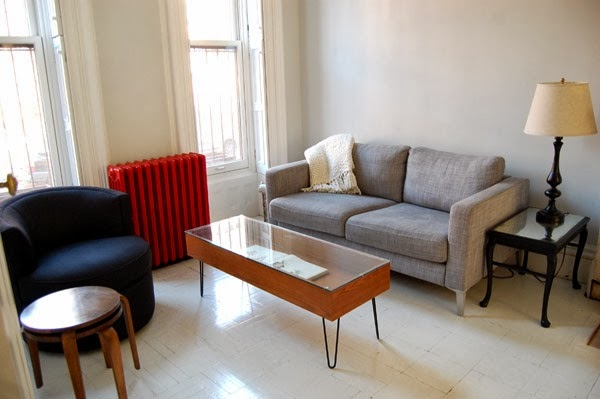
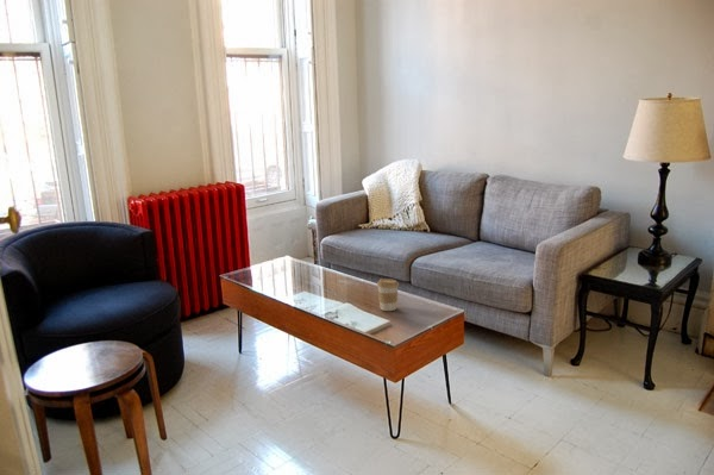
+ coffee cup [376,277,400,312]
